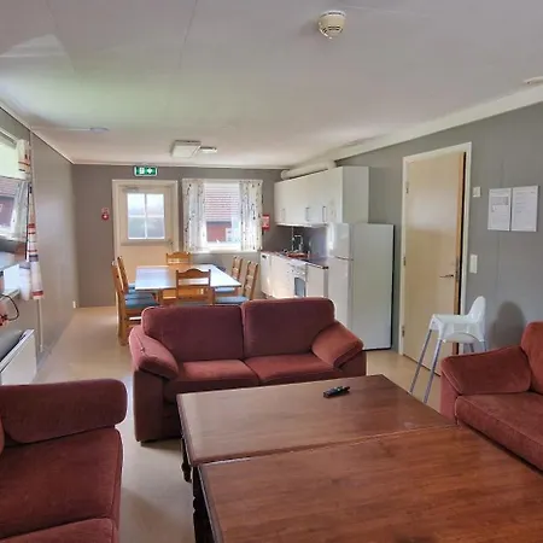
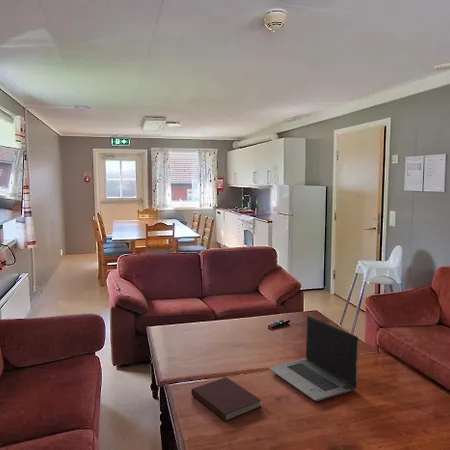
+ notebook [190,376,262,423]
+ laptop computer [268,315,359,402]
